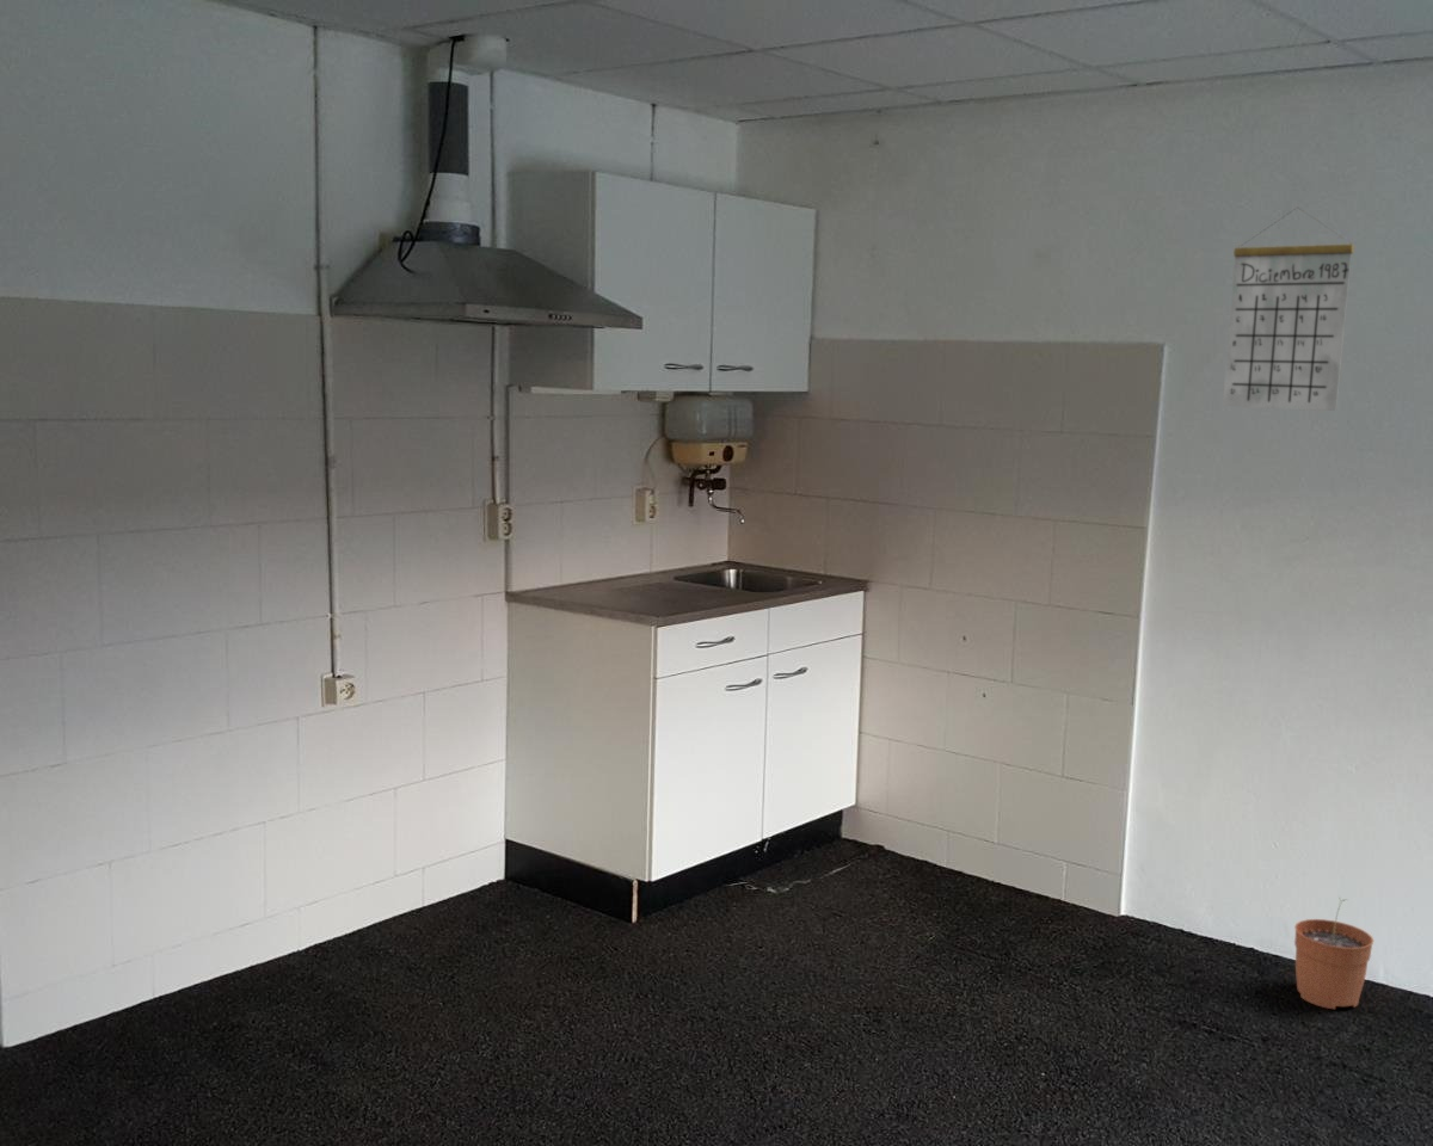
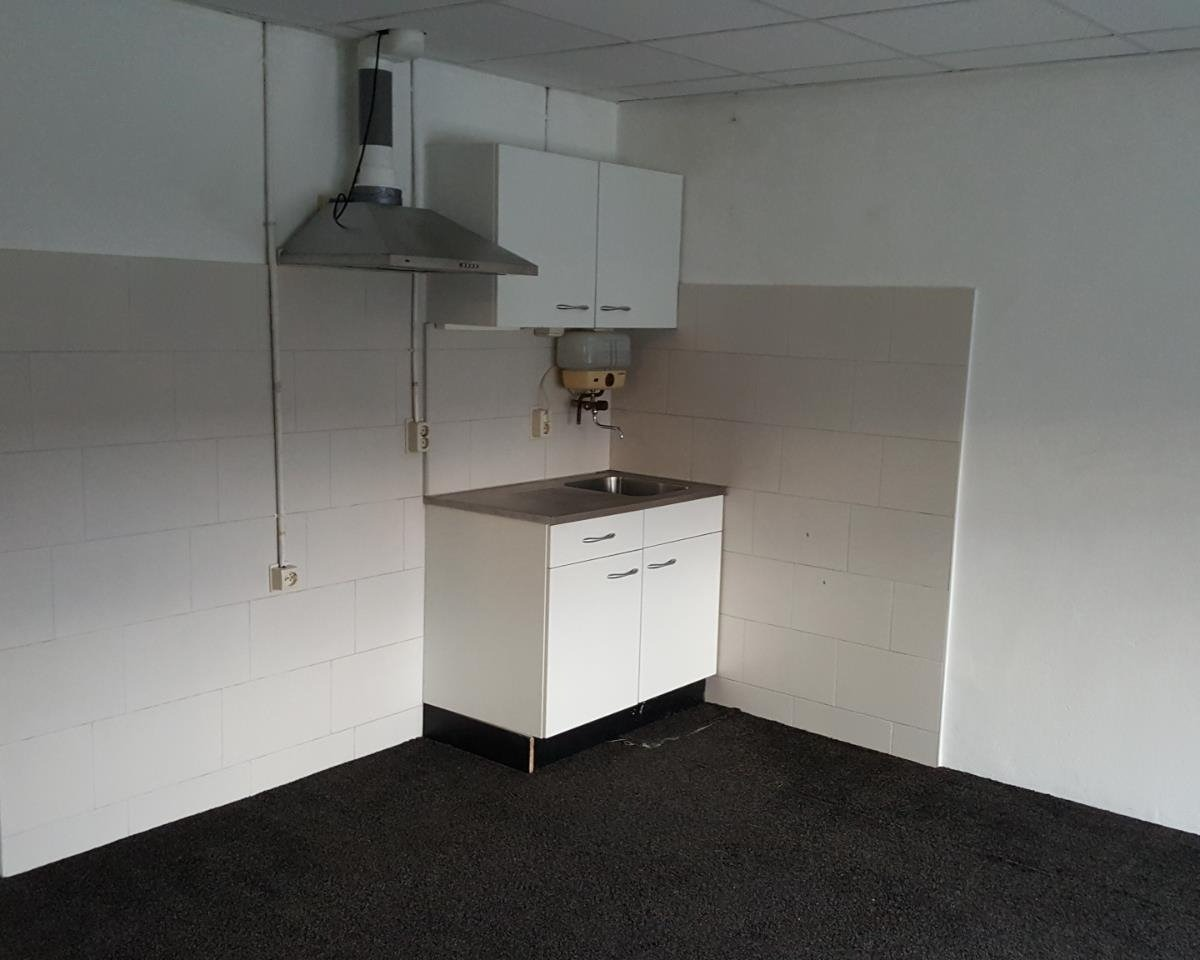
- calendar [1222,207,1355,412]
- plant pot [1293,895,1374,1010]
